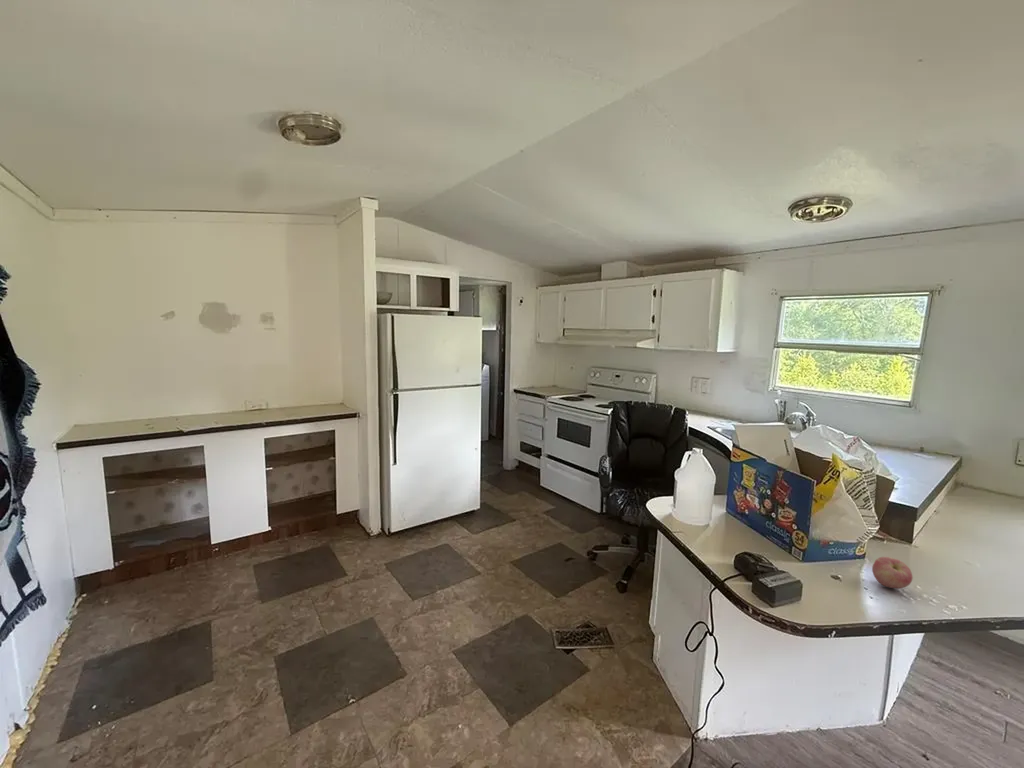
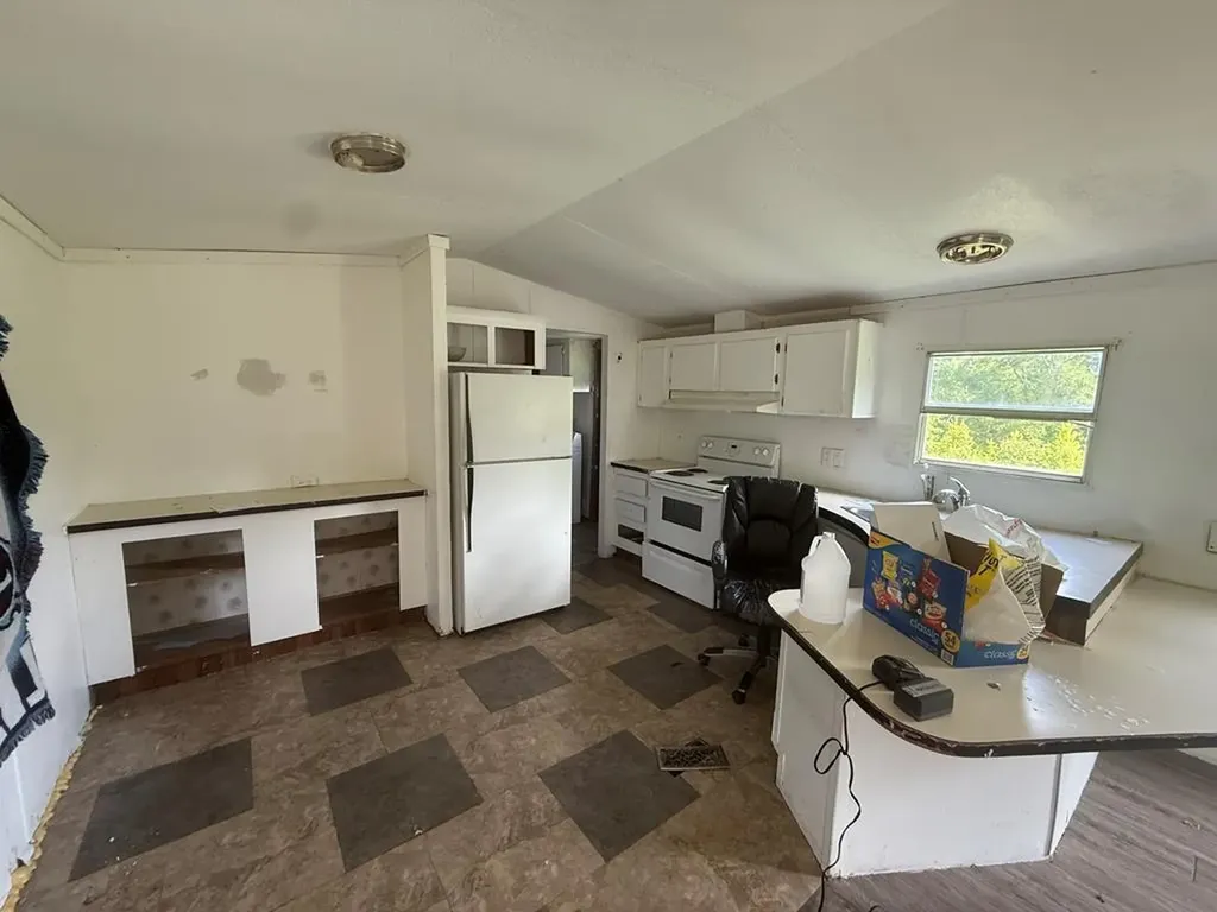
- apple [871,556,914,589]
